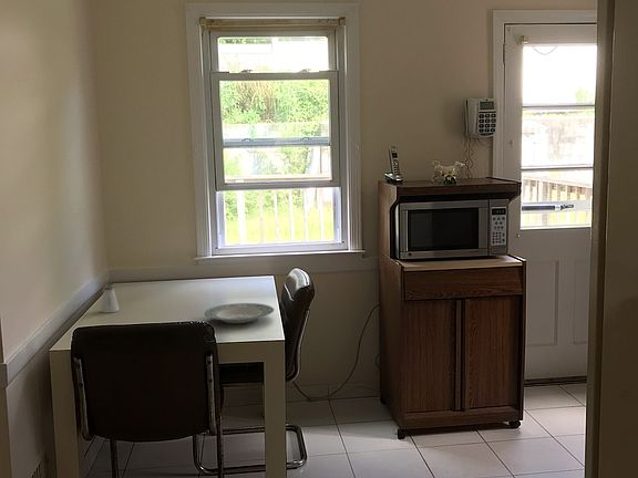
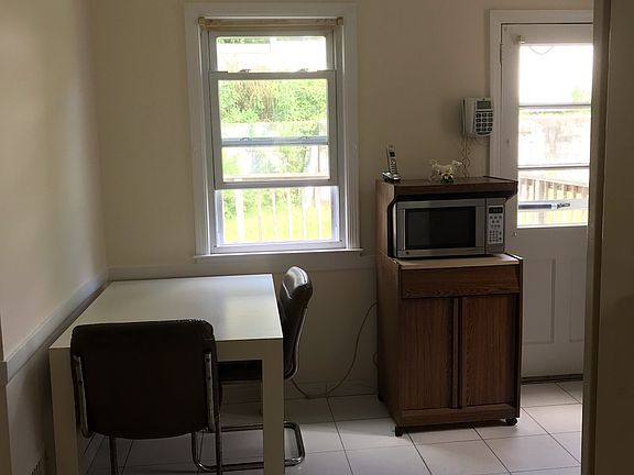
- saltshaker [100,285,120,314]
- plate [204,302,275,324]
